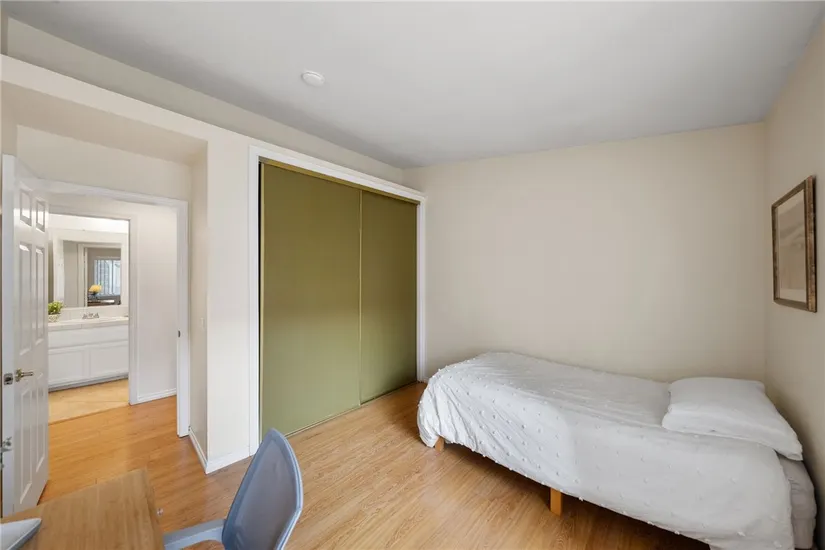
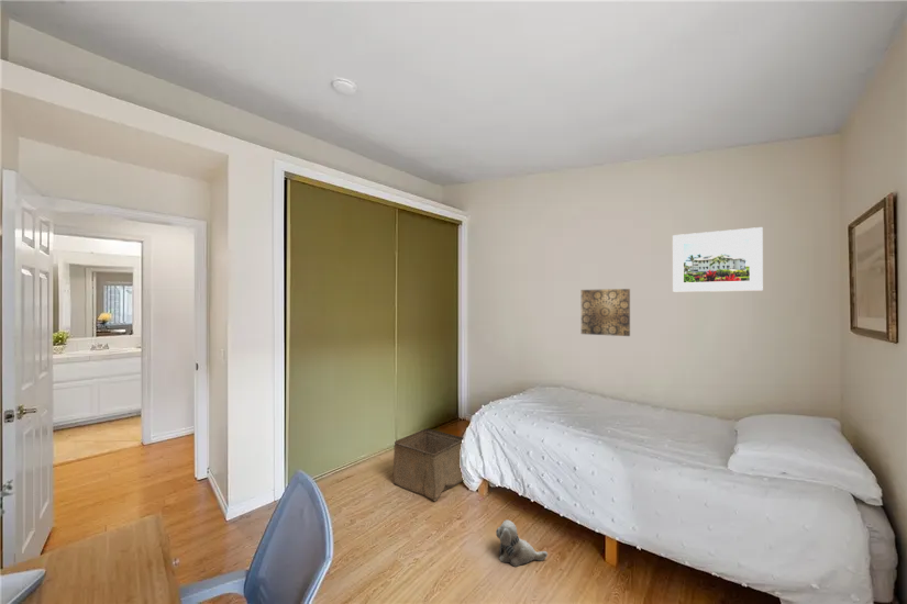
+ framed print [672,226,764,293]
+ wall art [580,288,631,337]
+ plush toy [495,519,549,568]
+ storage bin [392,427,464,502]
